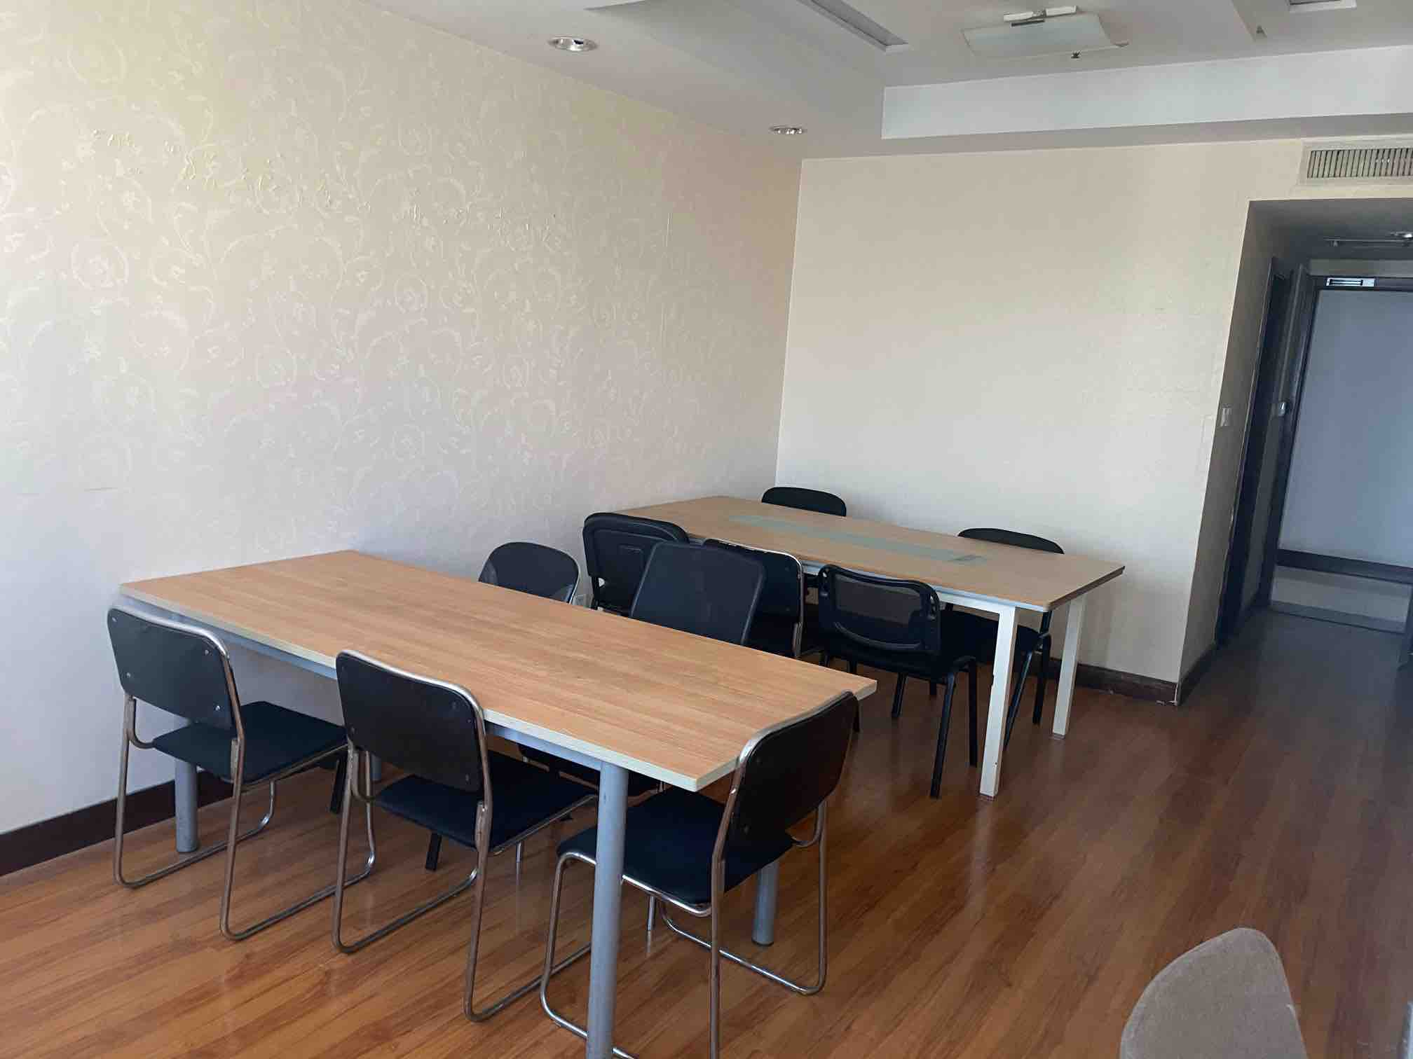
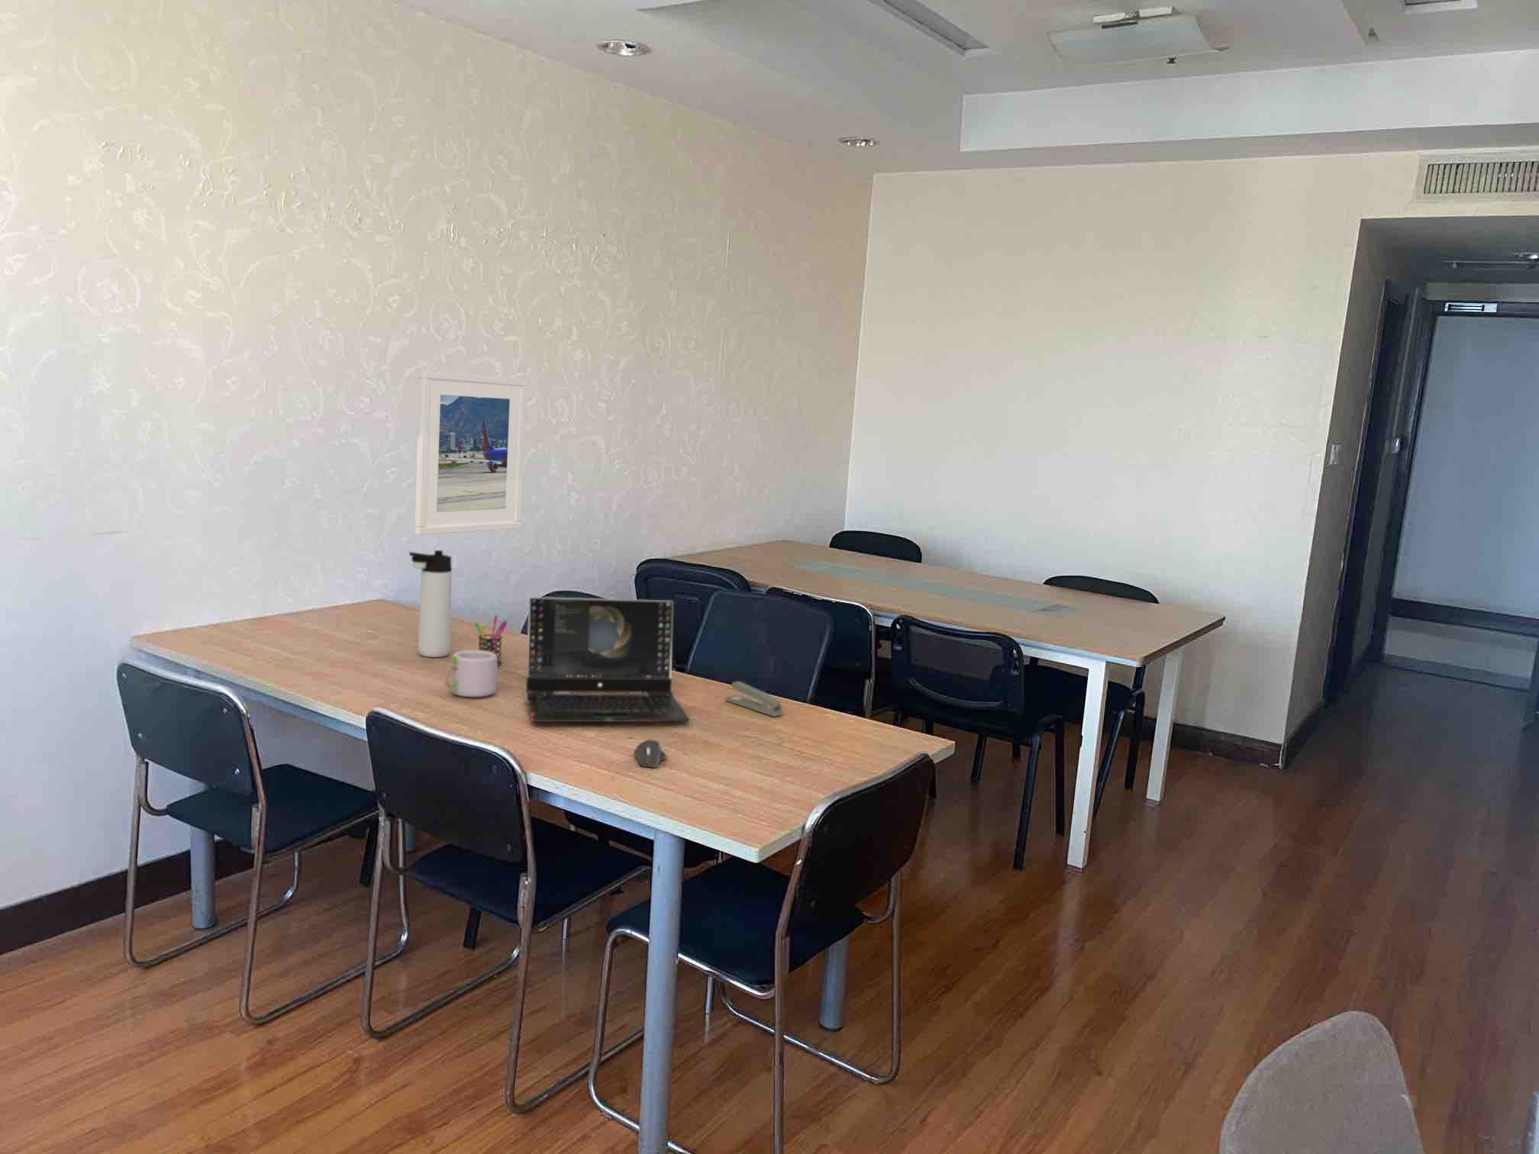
+ stapler [725,681,783,718]
+ laptop computer [525,596,690,722]
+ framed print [413,370,527,536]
+ mug [444,650,510,697]
+ thermos bottle [408,549,453,658]
+ pen holder [474,615,509,667]
+ computer mouse [633,738,668,769]
